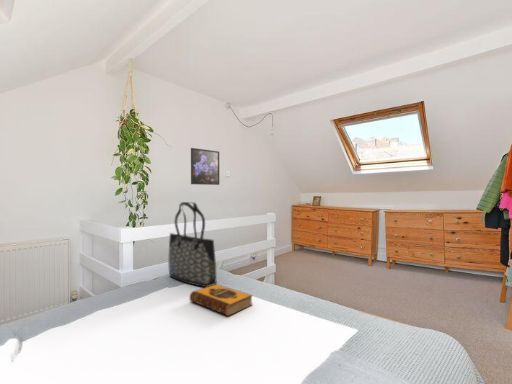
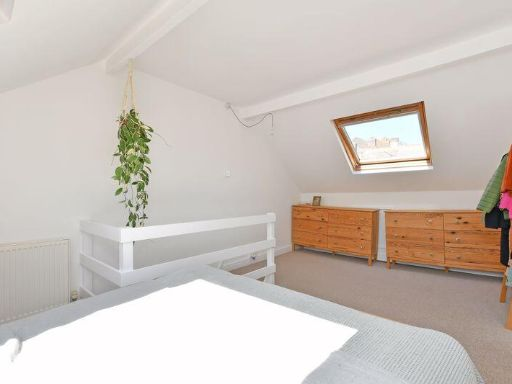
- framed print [190,147,220,186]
- hardback book [188,283,254,317]
- tote bag [167,201,217,288]
